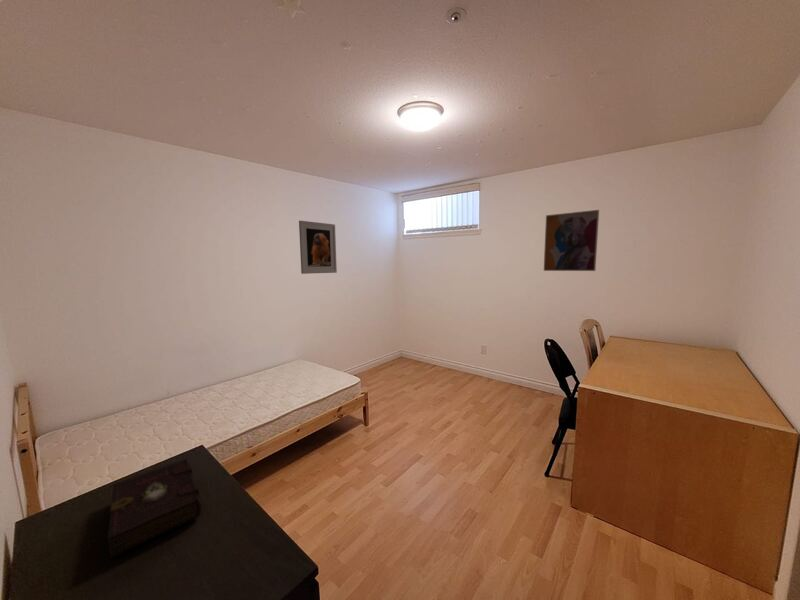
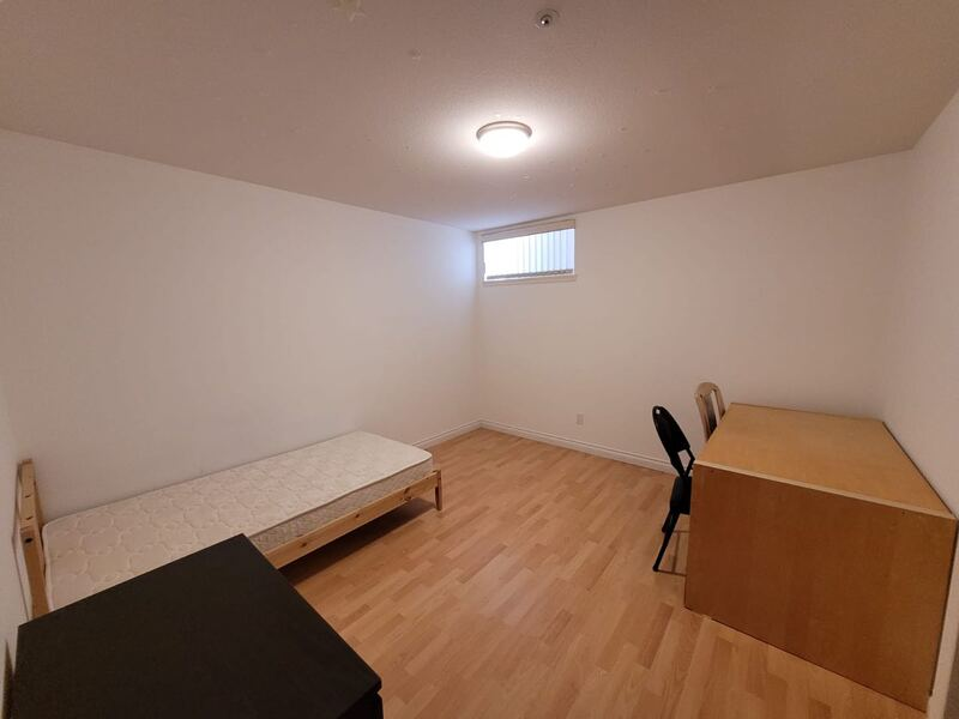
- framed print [298,220,338,275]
- wall art [543,209,600,272]
- book [107,458,202,559]
